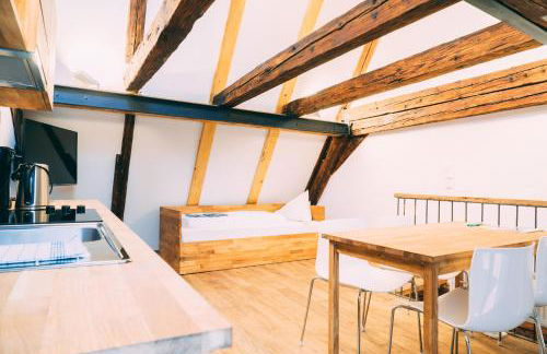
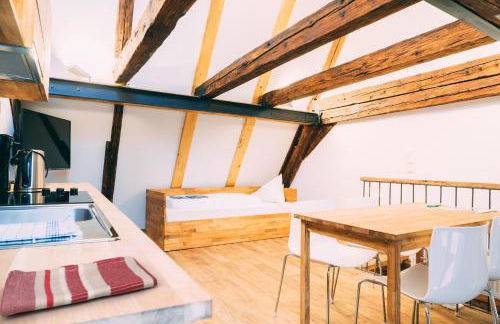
+ dish towel [0,255,159,318]
